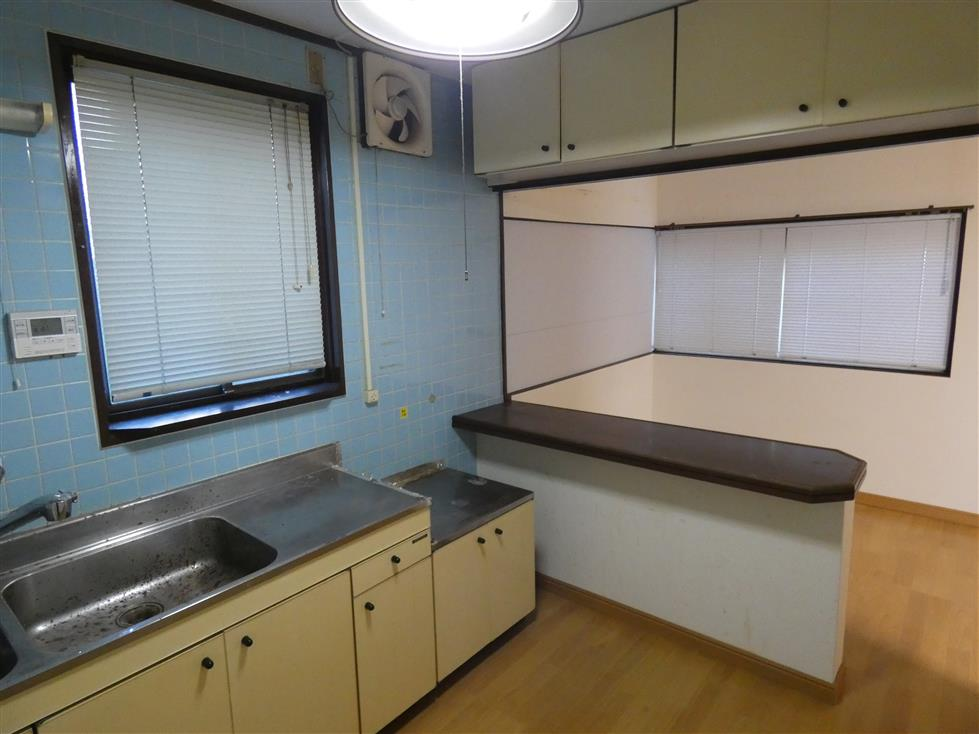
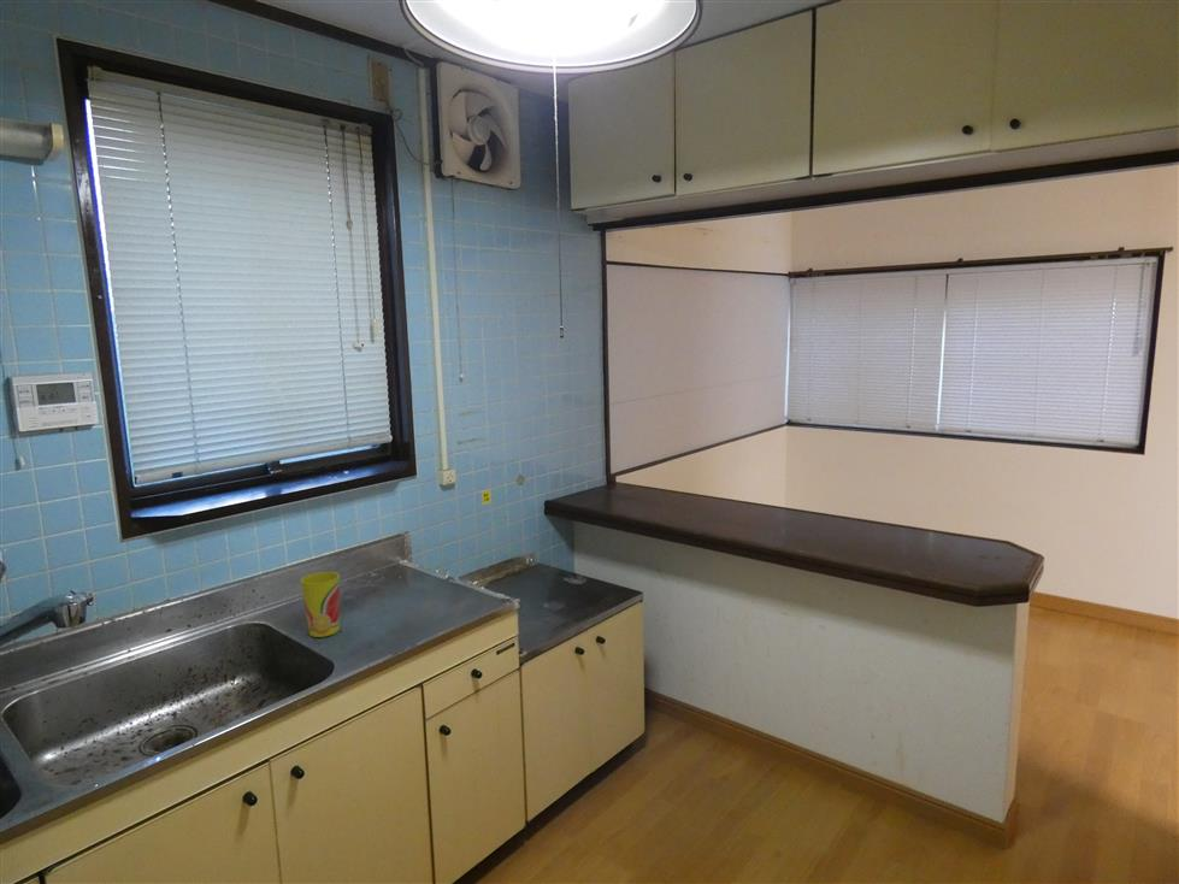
+ cup [300,571,341,638]
